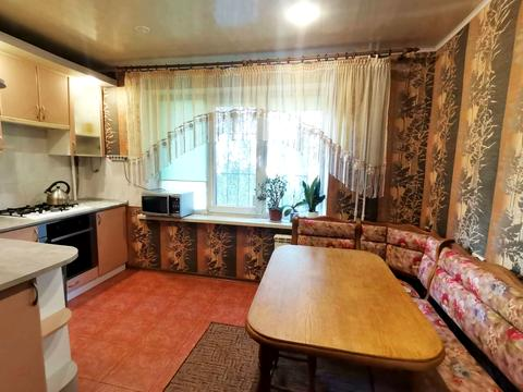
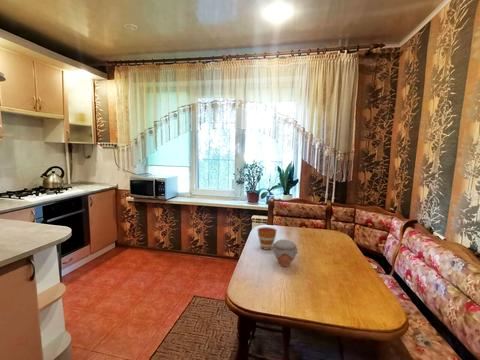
+ jar [272,239,299,268]
+ cup [257,226,278,251]
